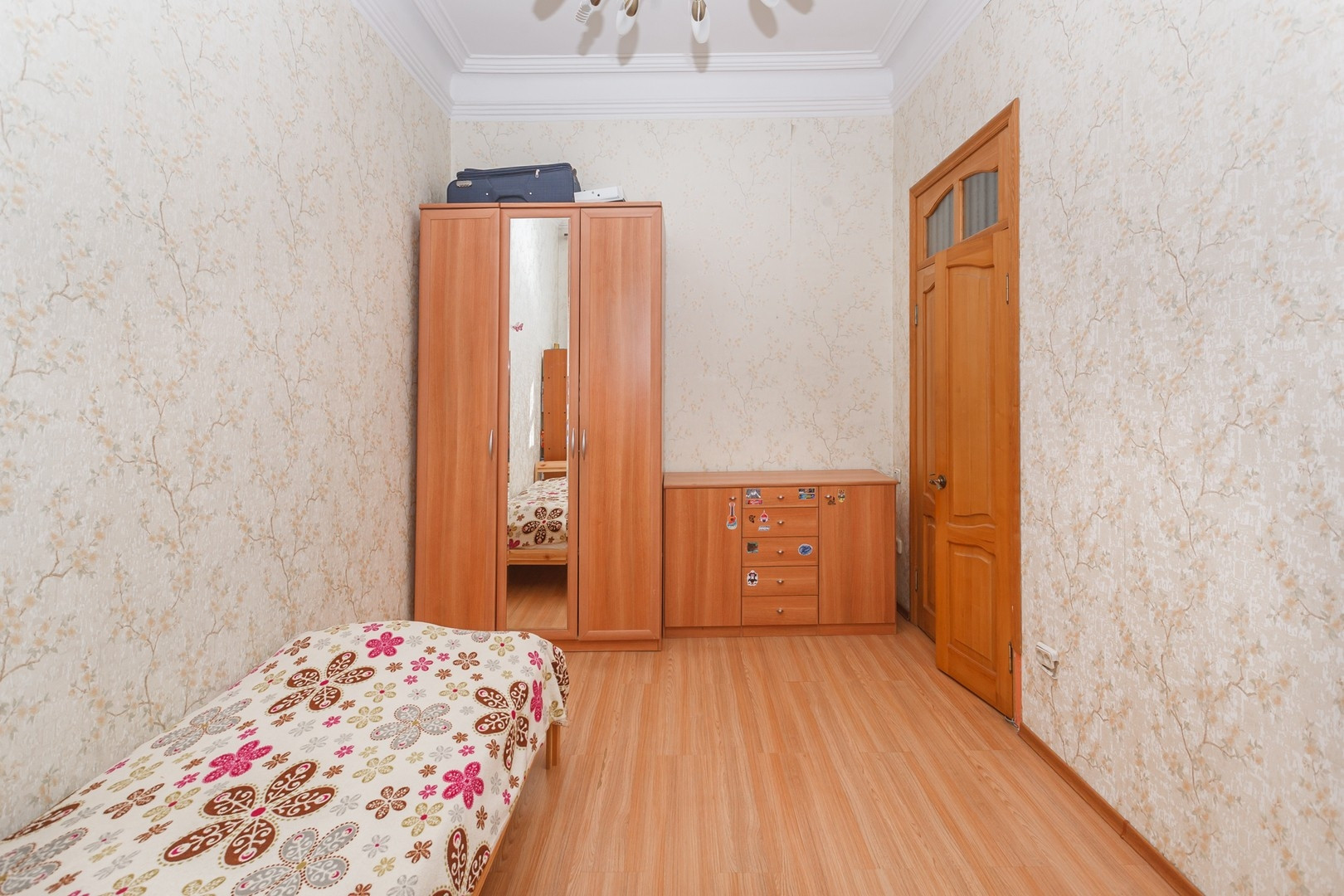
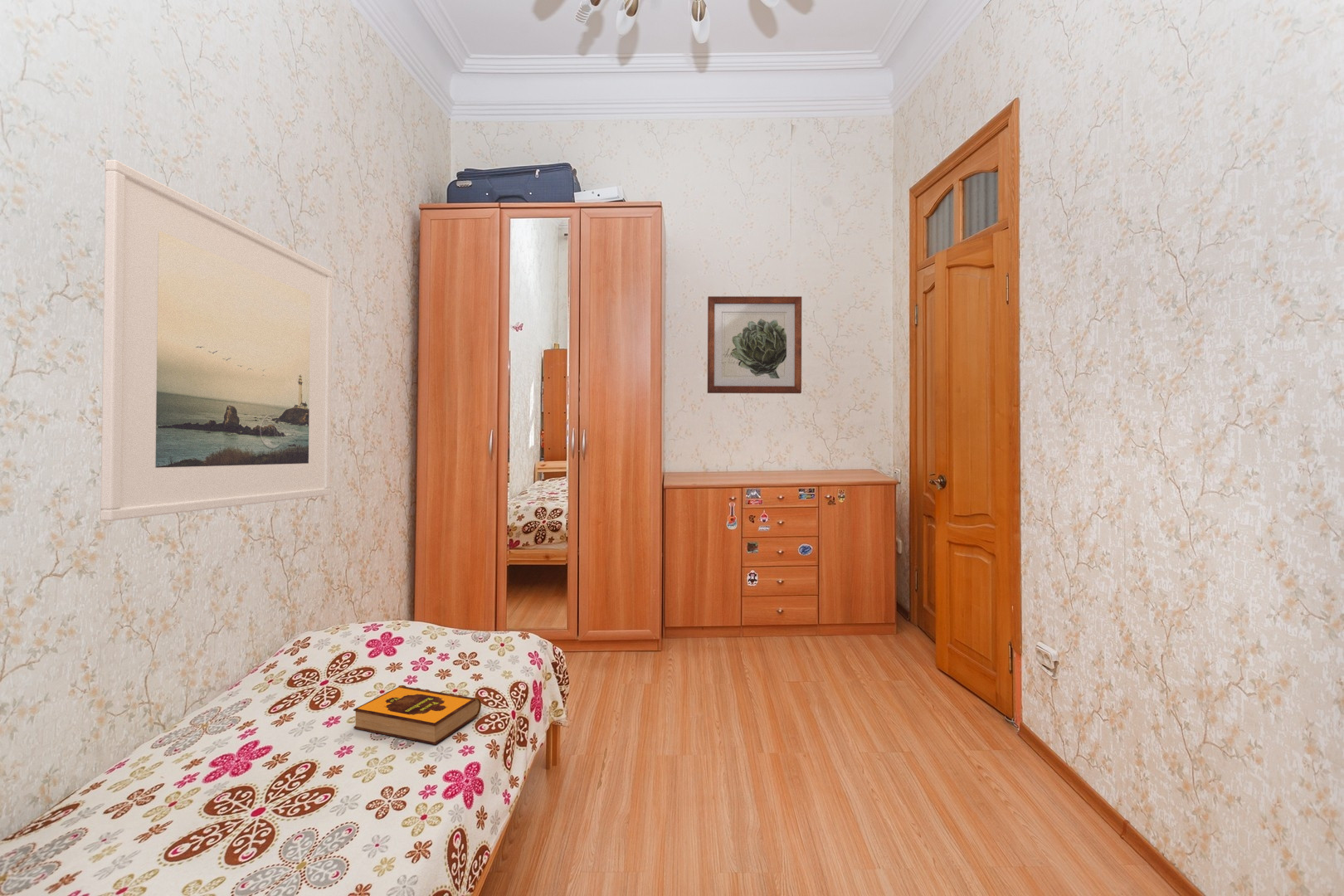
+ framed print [100,159,334,522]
+ wall art [707,295,802,394]
+ hardback book [353,684,482,745]
